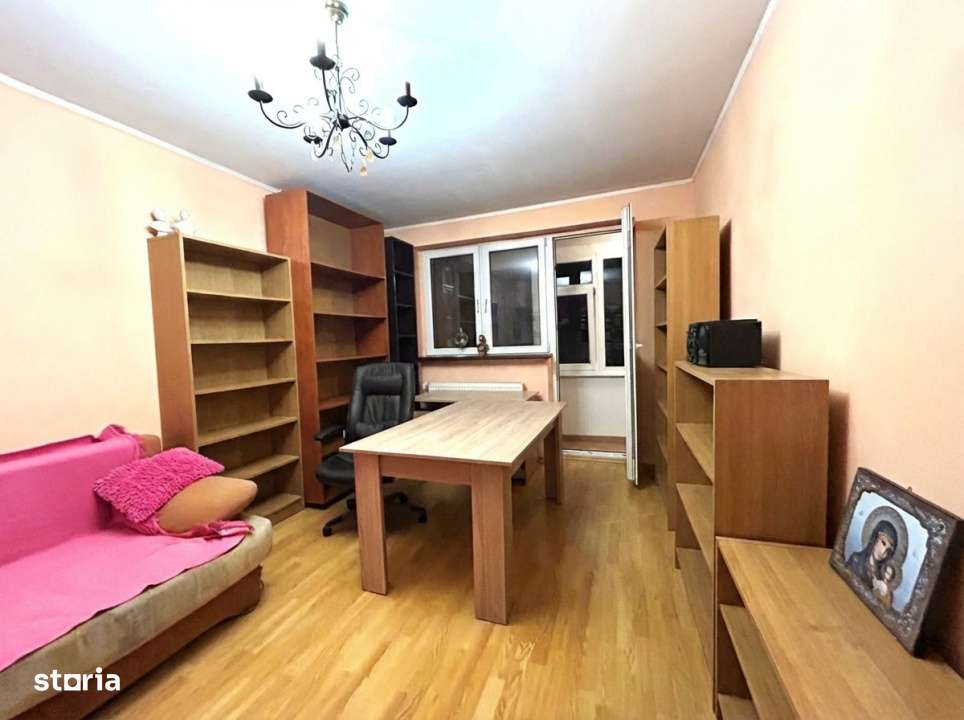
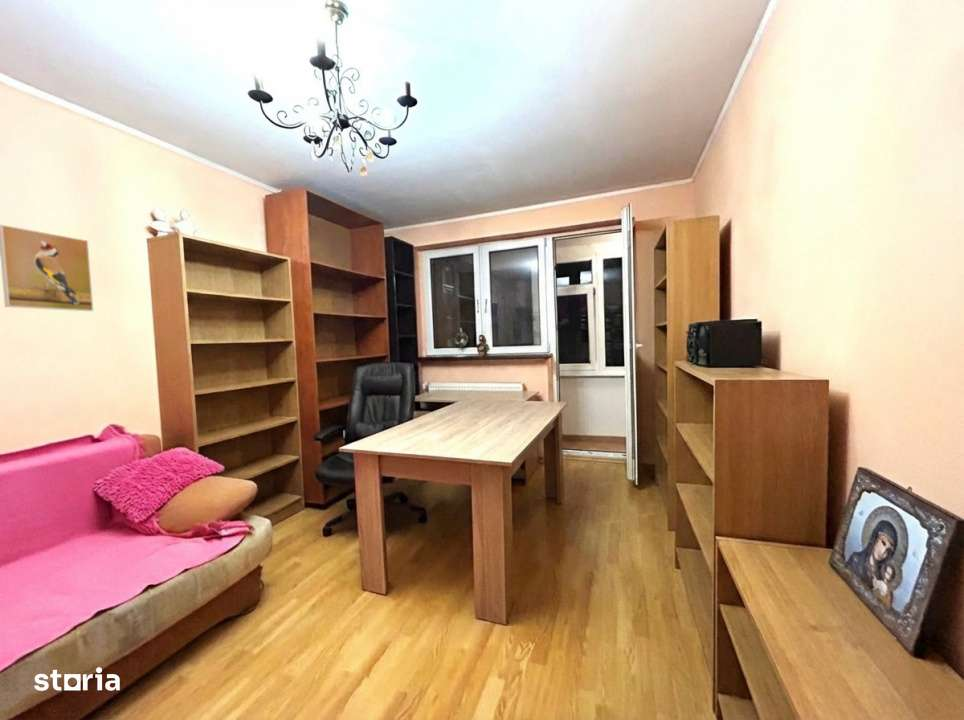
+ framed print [0,224,94,312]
